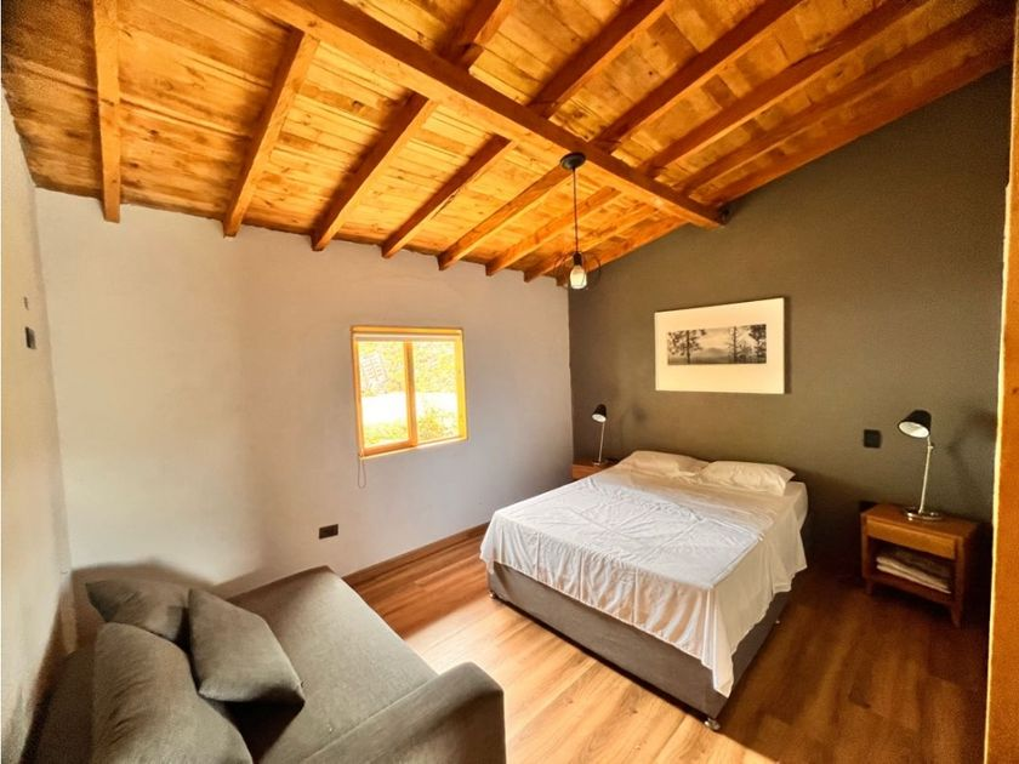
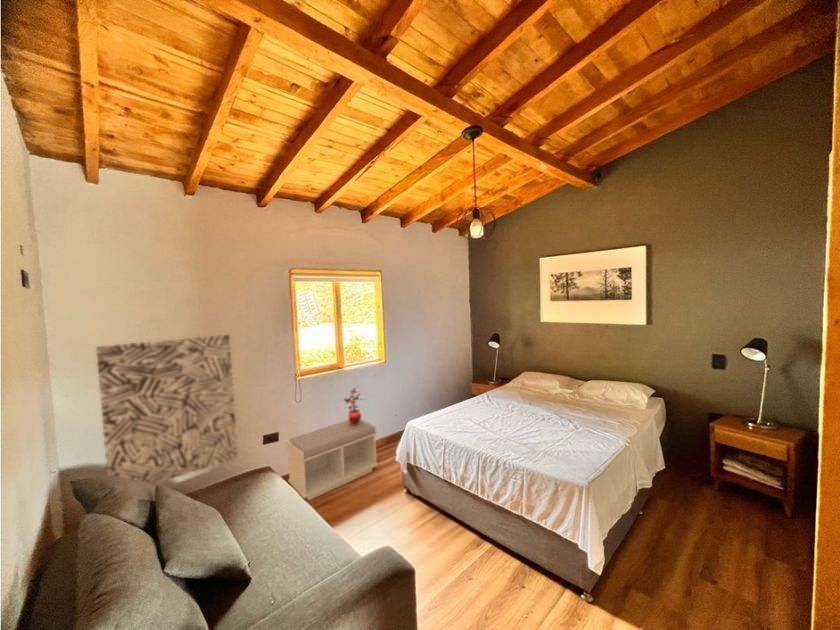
+ potted plant [342,387,365,425]
+ wall art [95,334,239,485]
+ bench [285,419,379,501]
